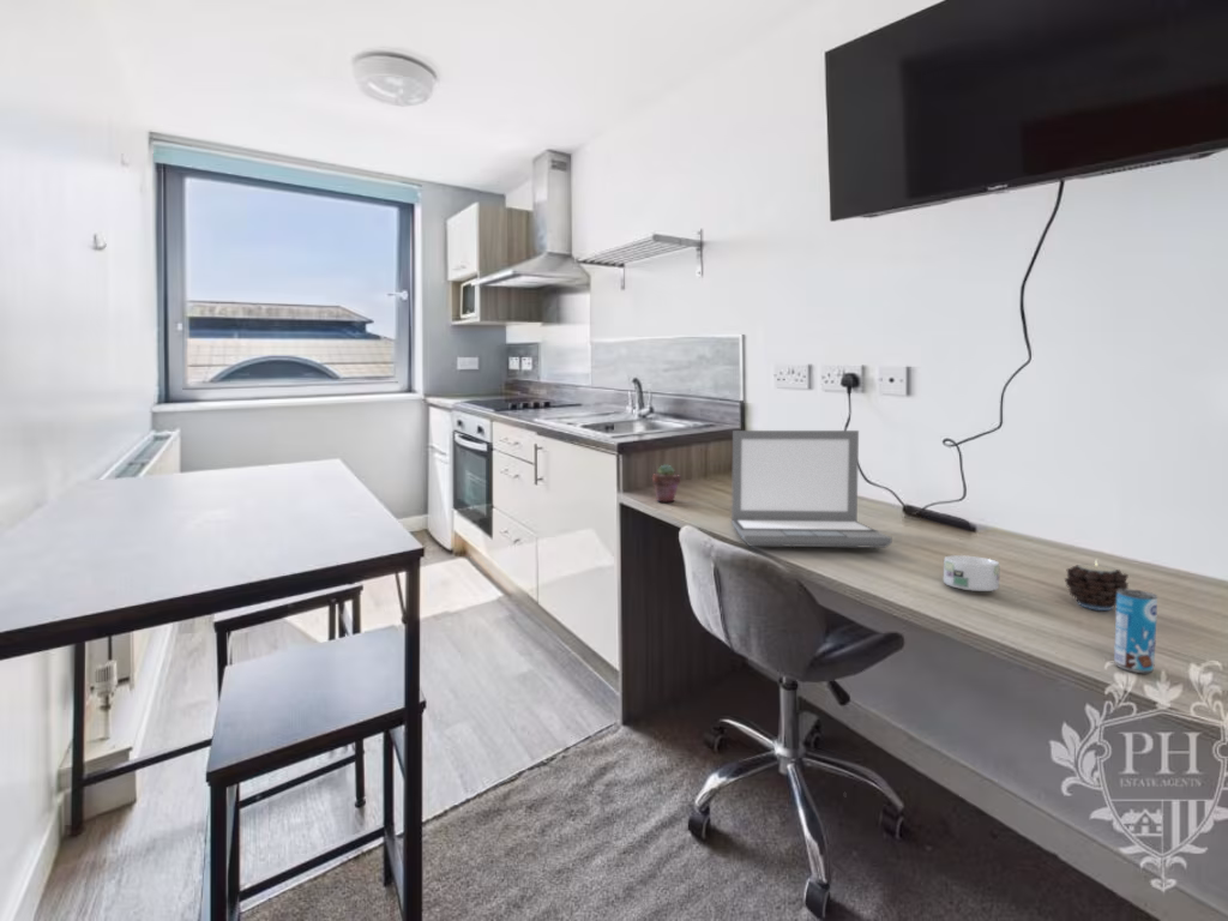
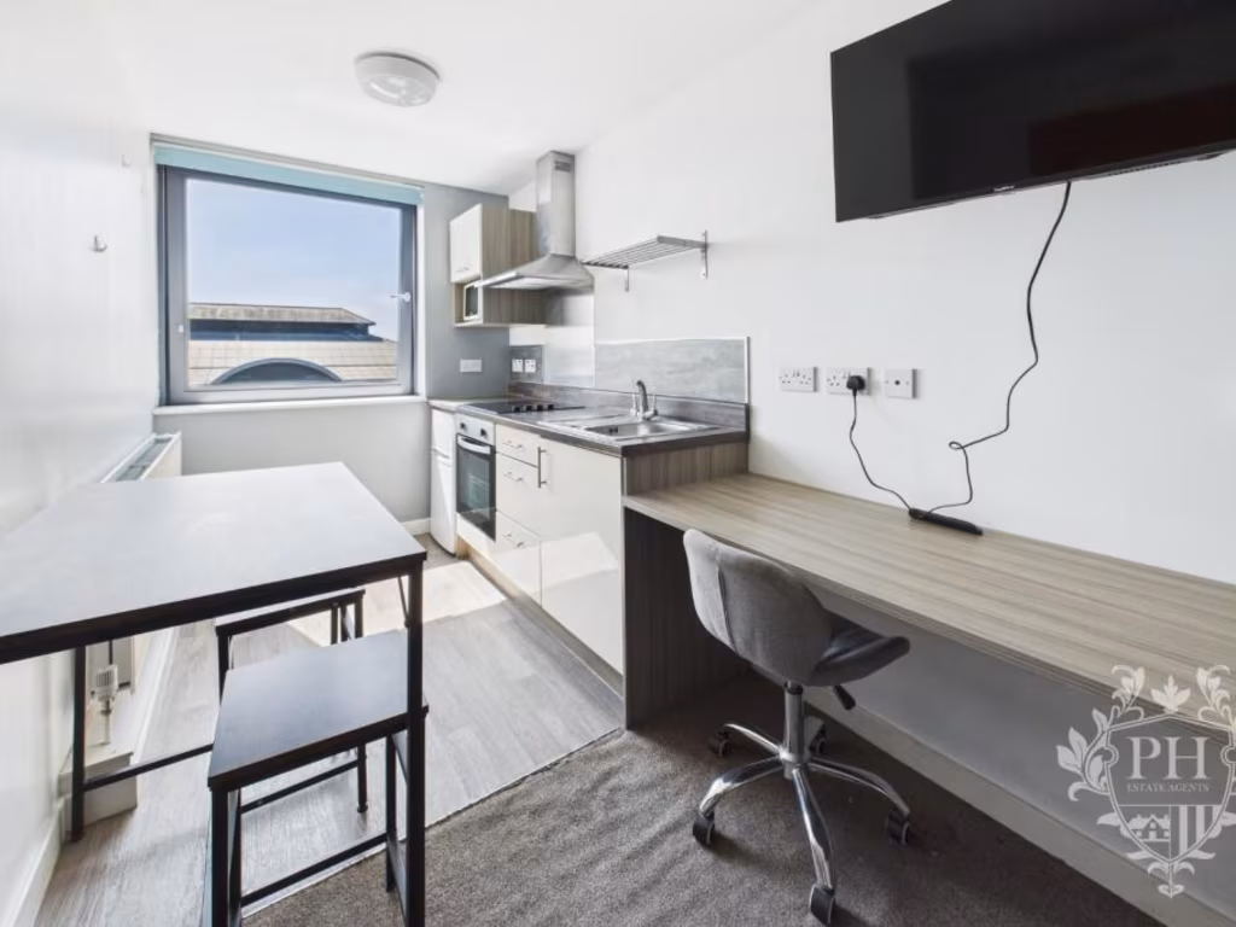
- mug [943,554,1001,592]
- potted succulent [651,463,681,502]
- laptop [730,429,893,549]
- beverage can [1113,588,1158,674]
- candle [1064,558,1130,612]
